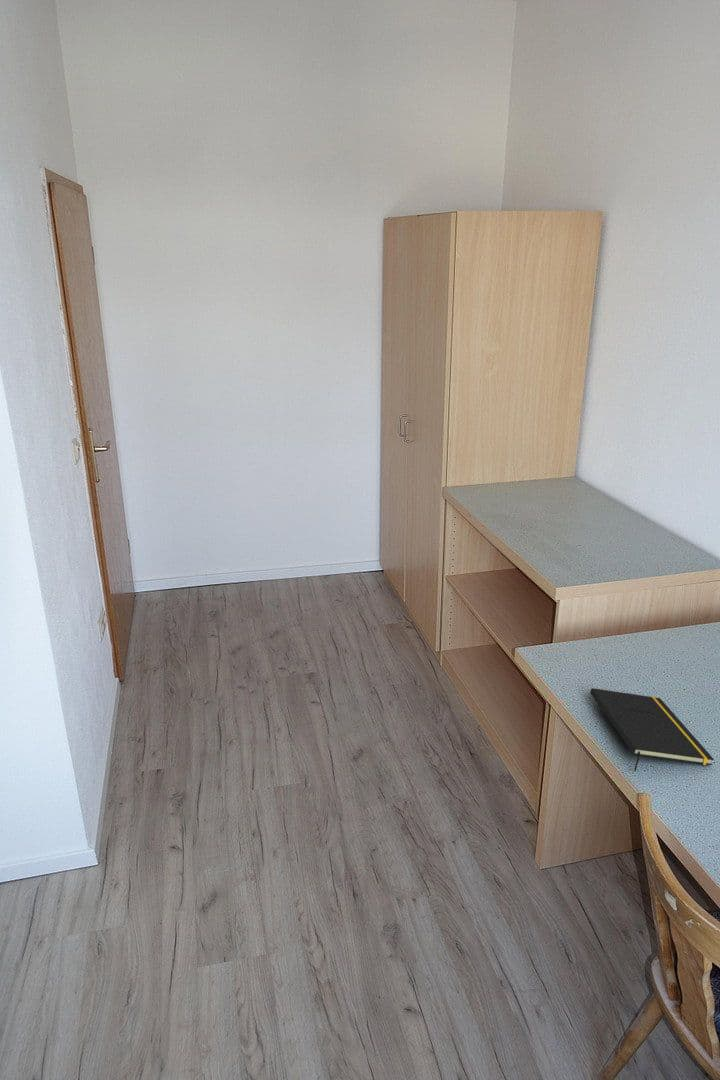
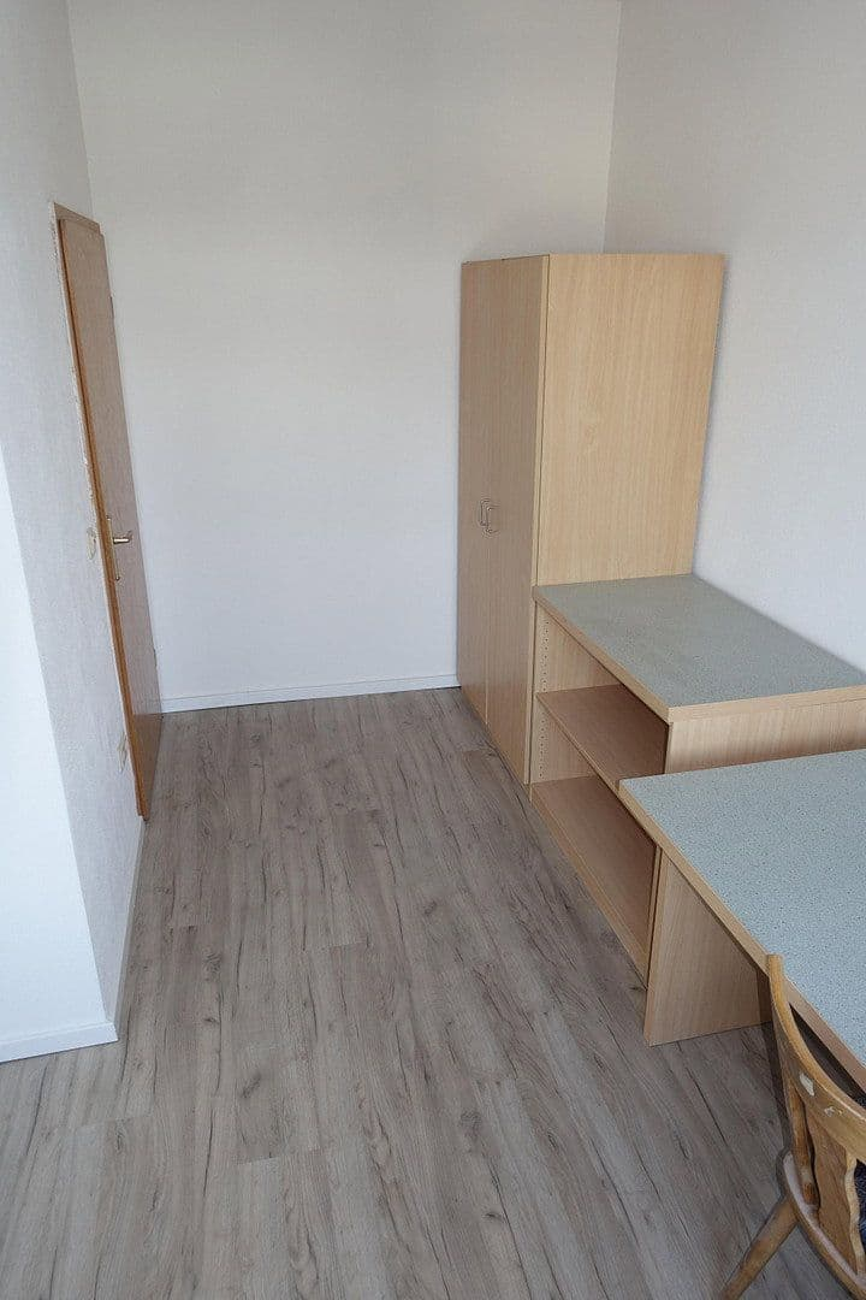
- notepad [589,687,715,772]
